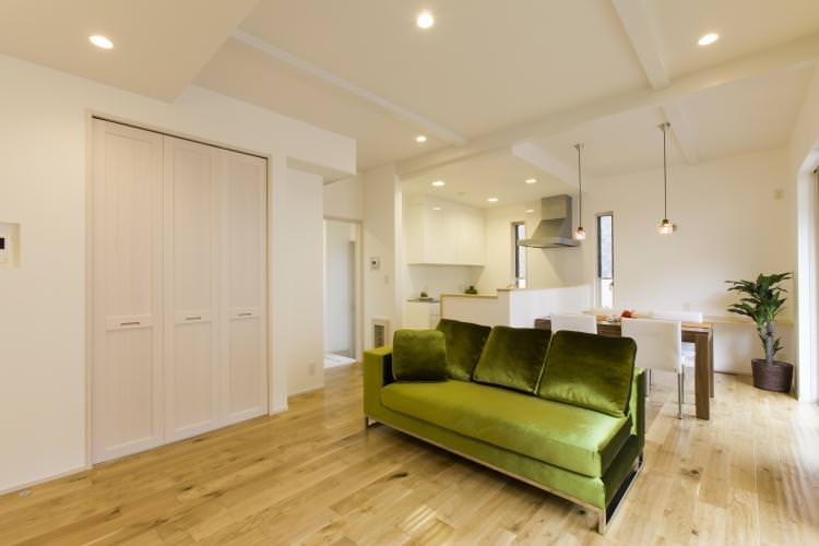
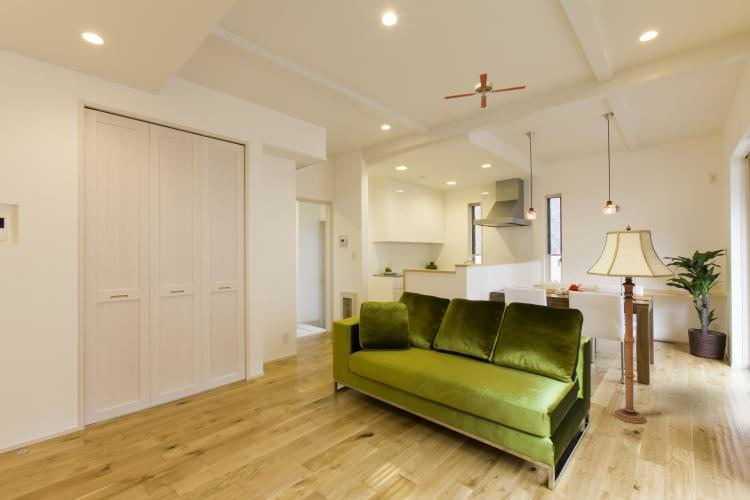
+ floor lamp [586,224,676,425]
+ ceiling fan [443,72,527,110]
